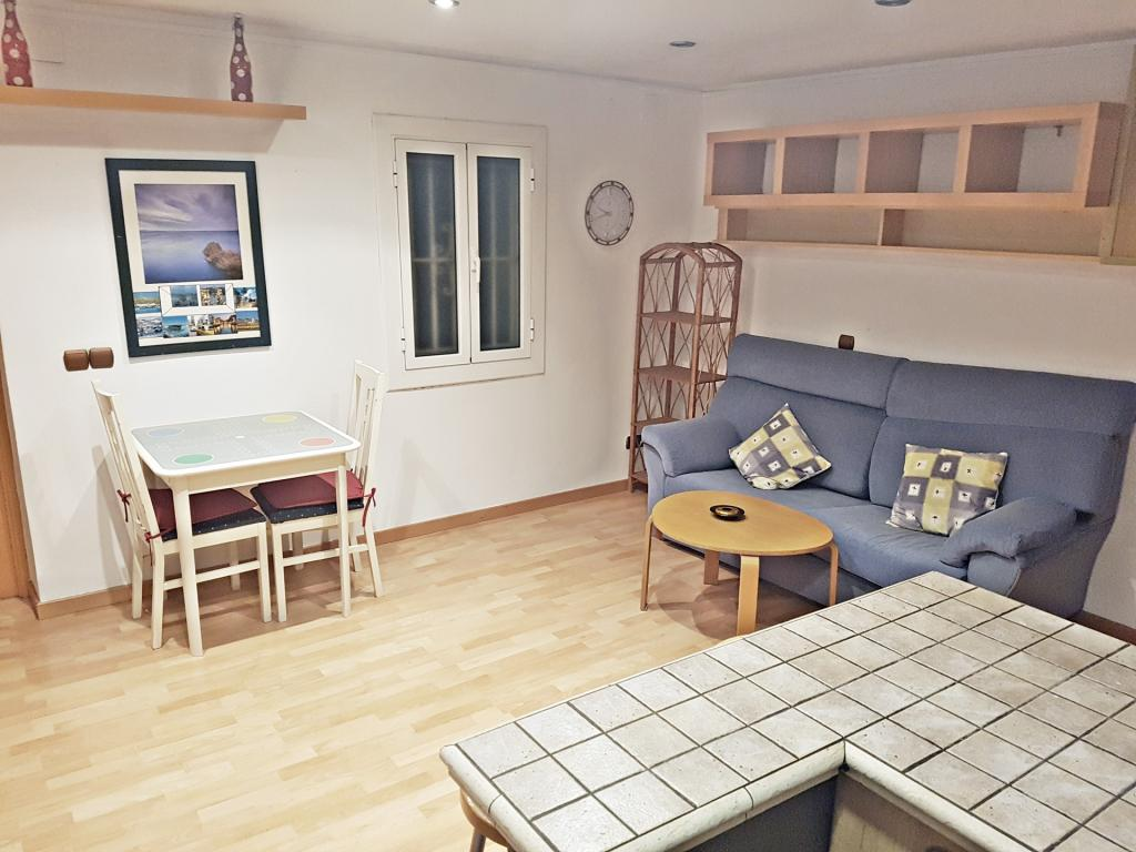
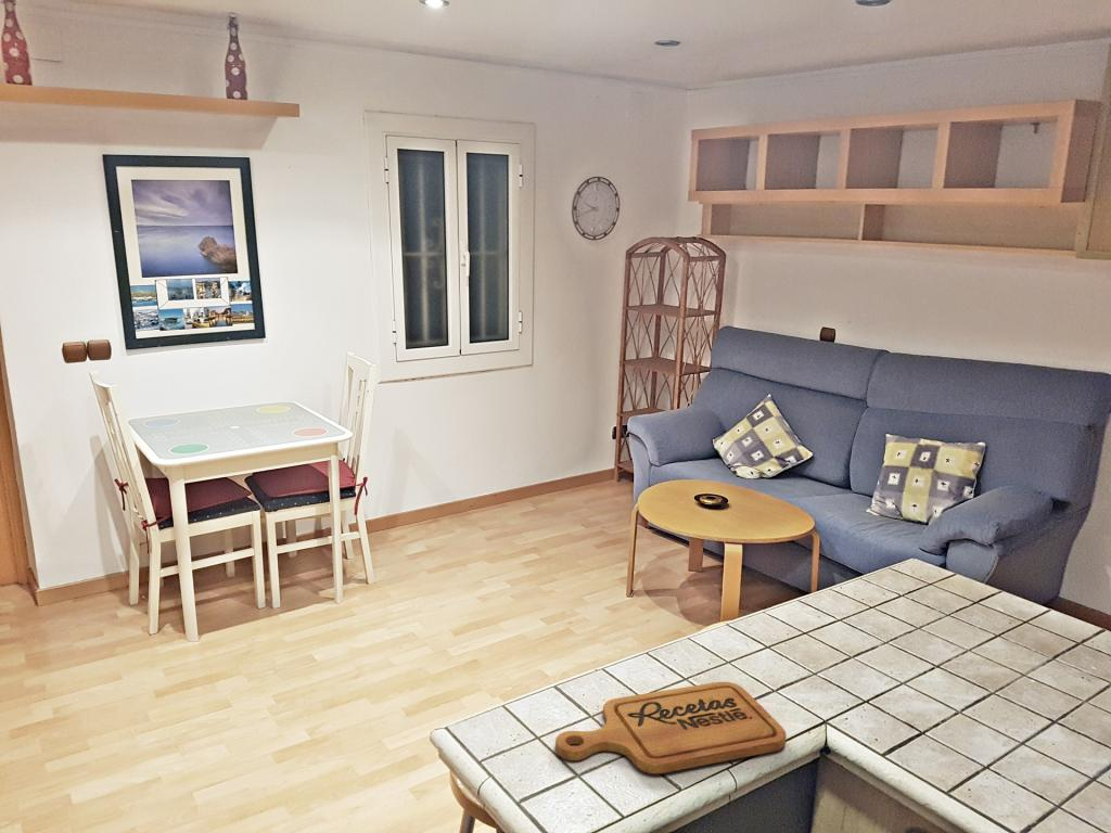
+ cutting board [554,681,788,774]
